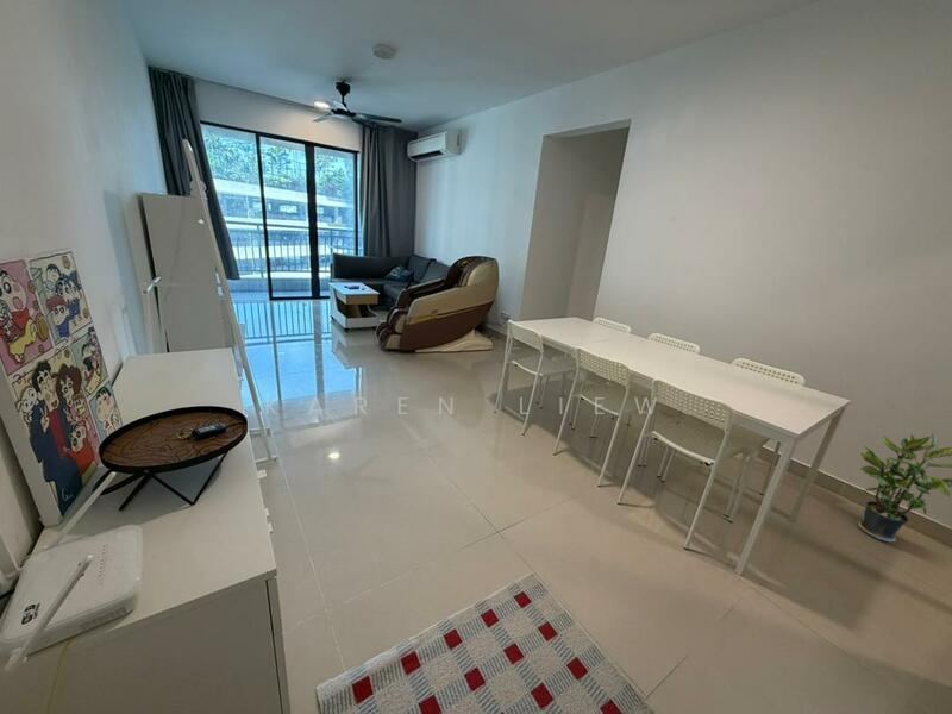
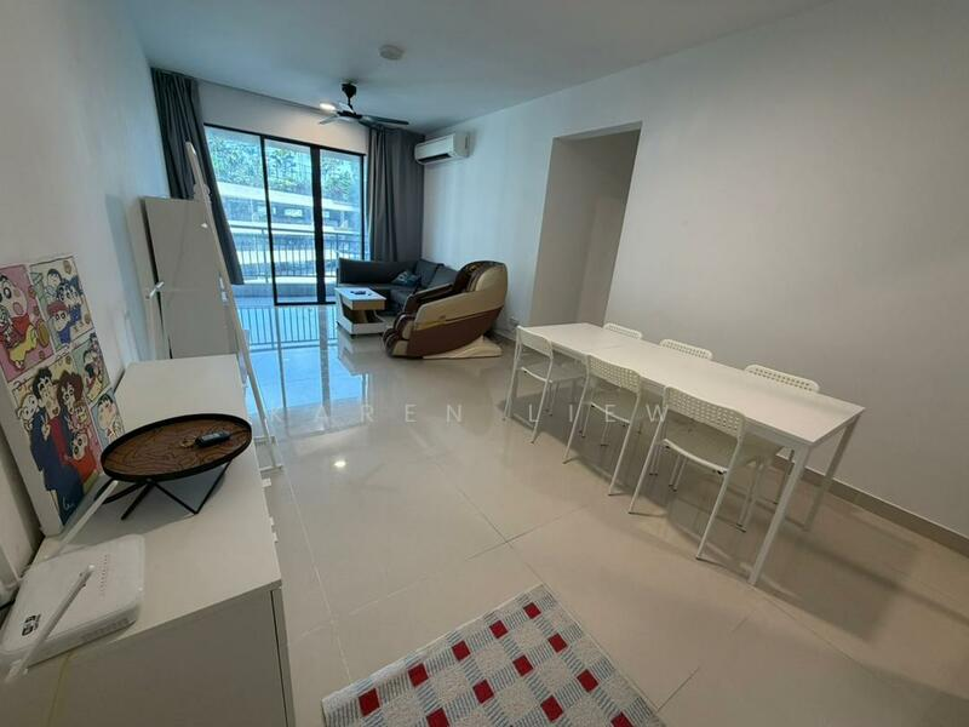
- potted plant [857,432,952,543]
